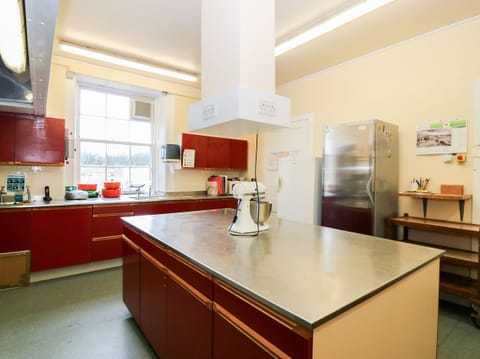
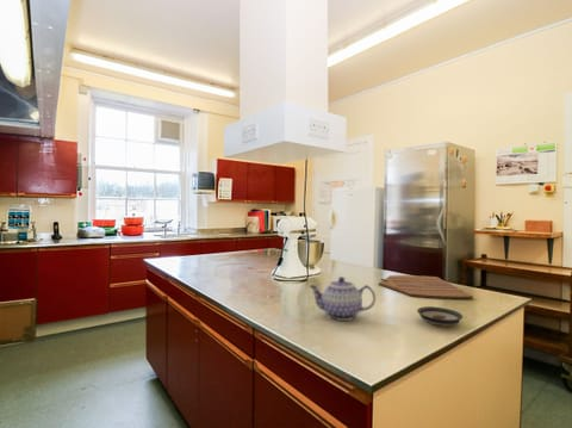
+ cutting board [378,274,474,299]
+ saucer [416,305,464,328]
+ teapot [309,275,377,322]
